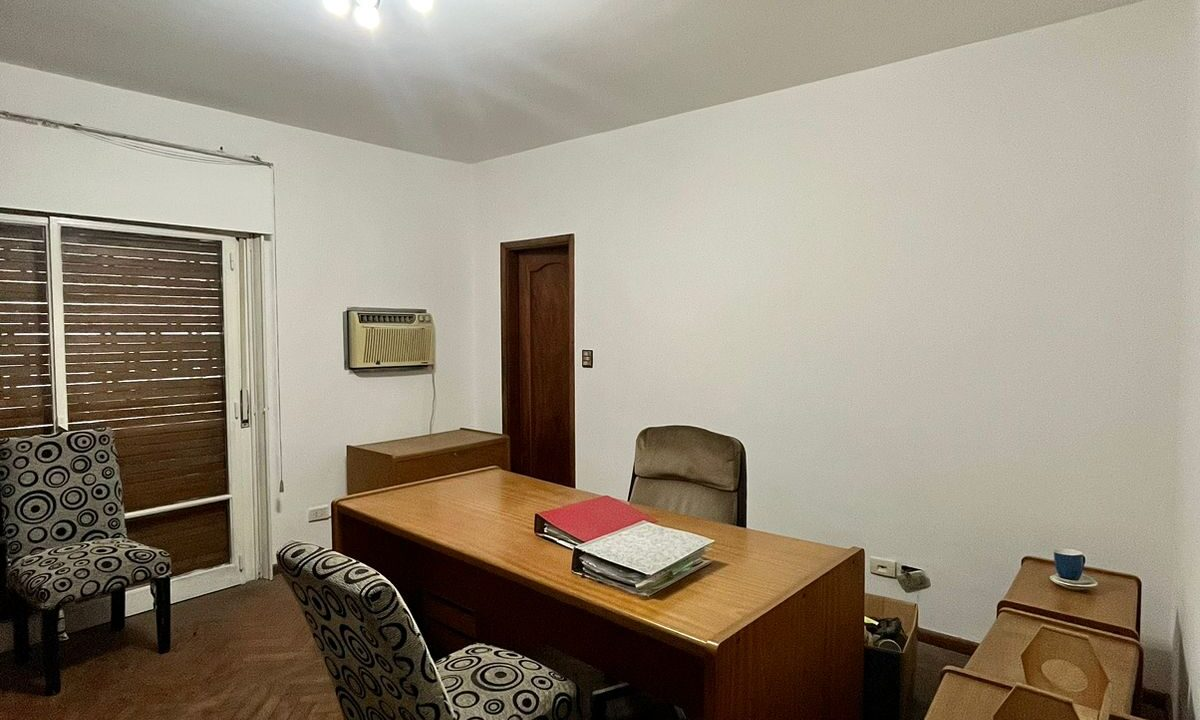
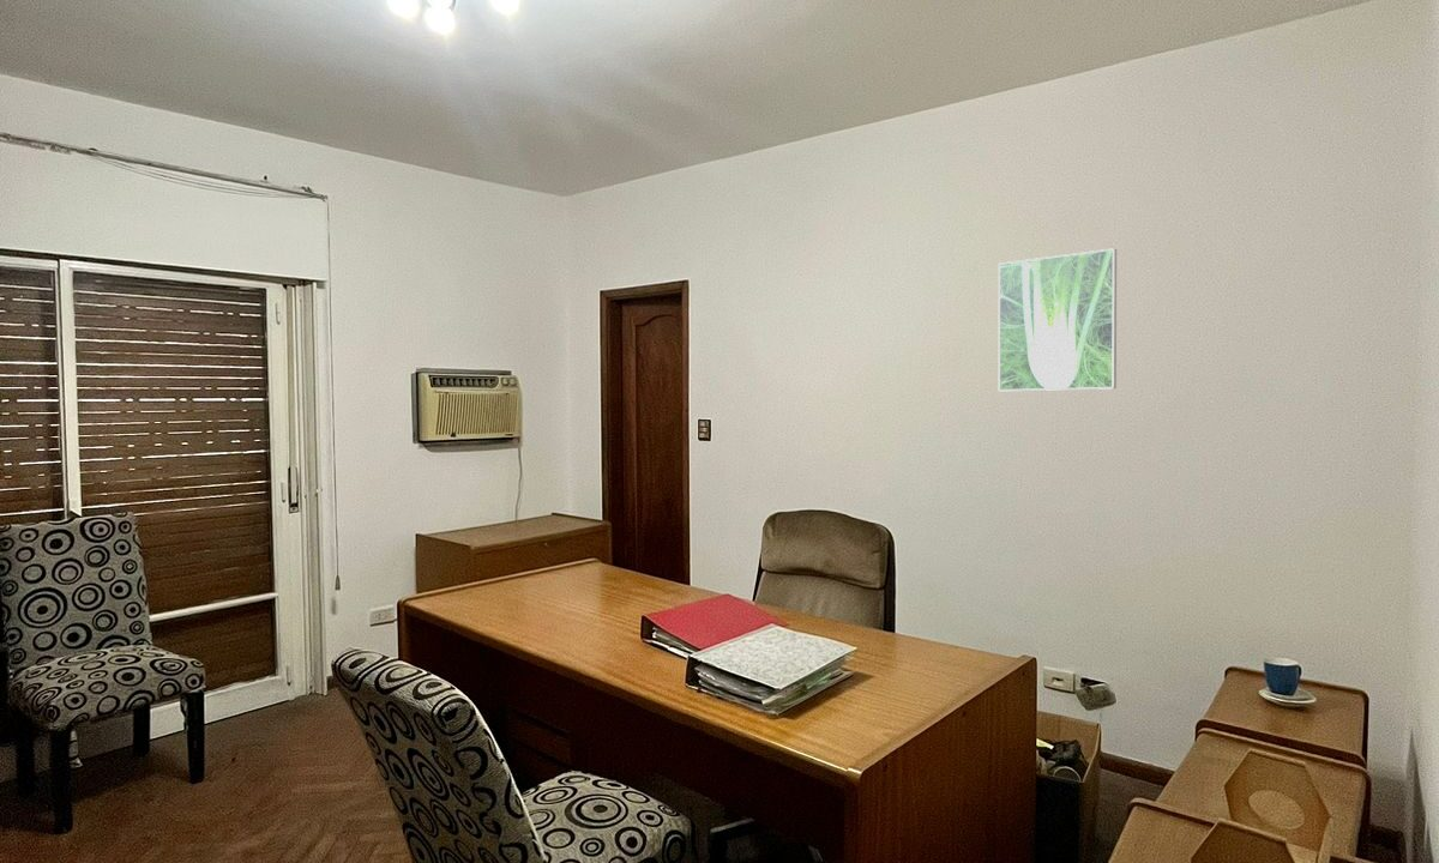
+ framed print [998,247,1118,392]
